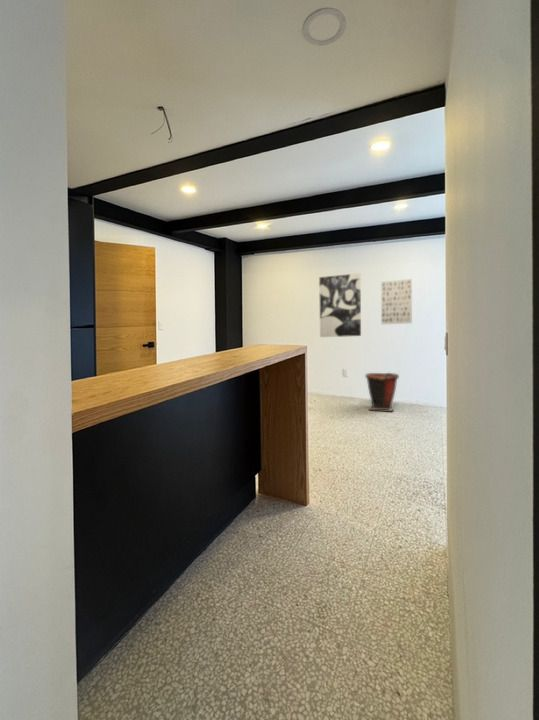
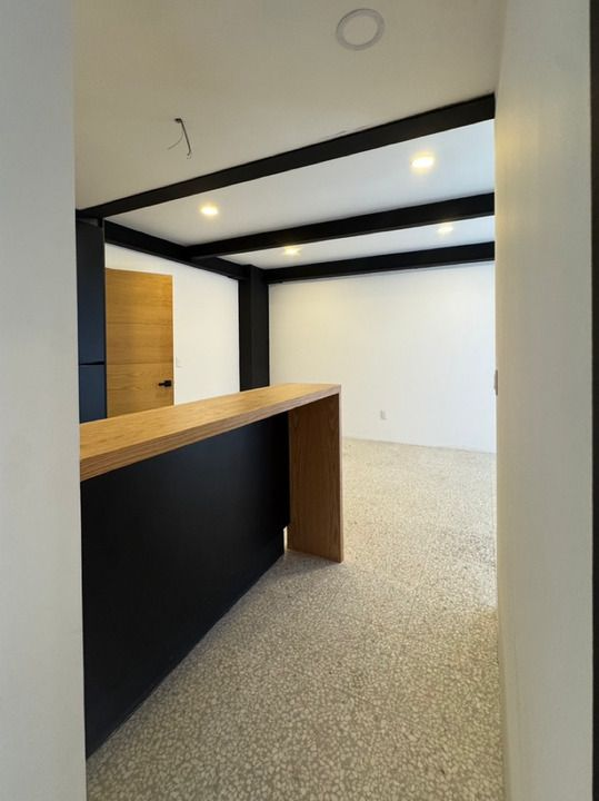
- wall art [318,272,362,338]
- wall art [380,278,413,325]
- trash can [364,370,400,412]
